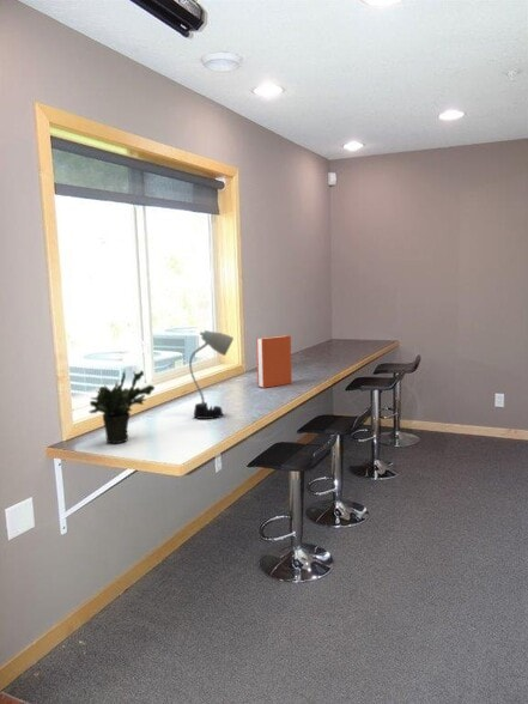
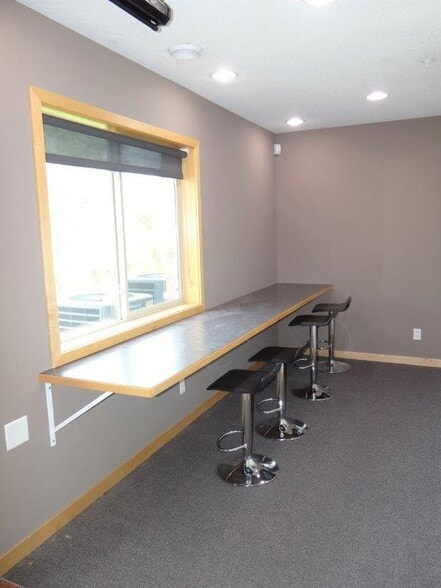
- desk lamp [188,329,235,420]
- book [255,334,292,389]
- potted plant [89,369,156,444]
